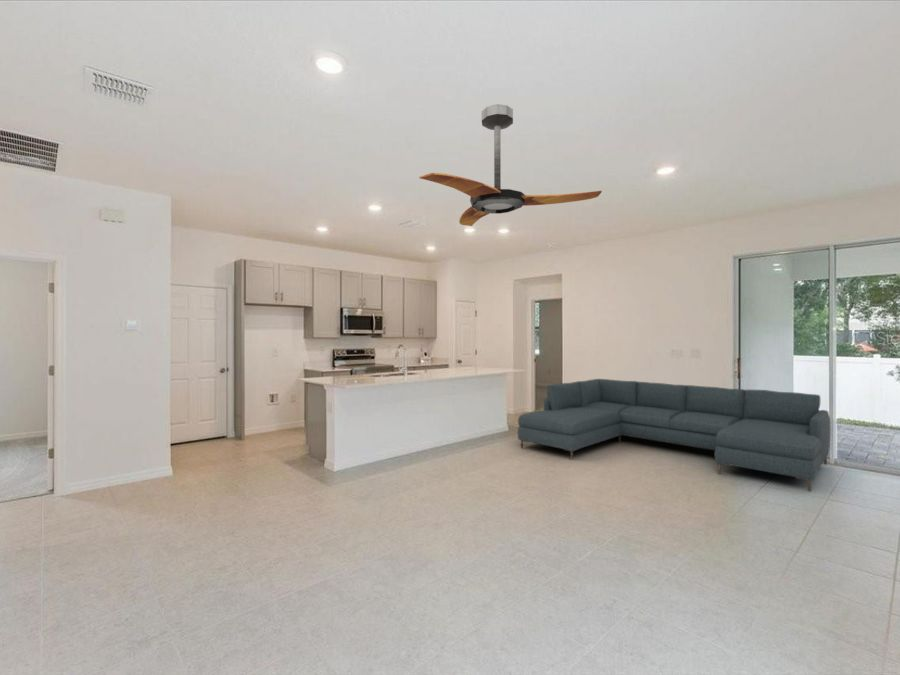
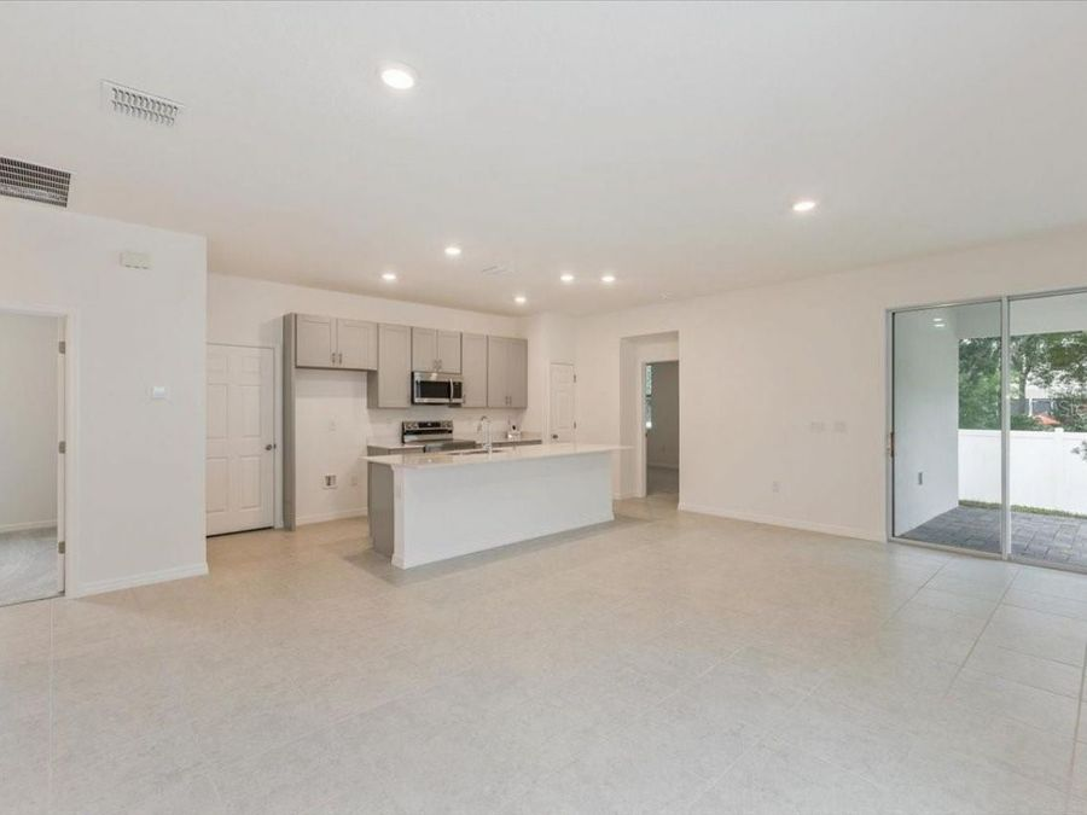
- sofa [517,378,831,492]
- ceiling fan [418,103,603,227]
